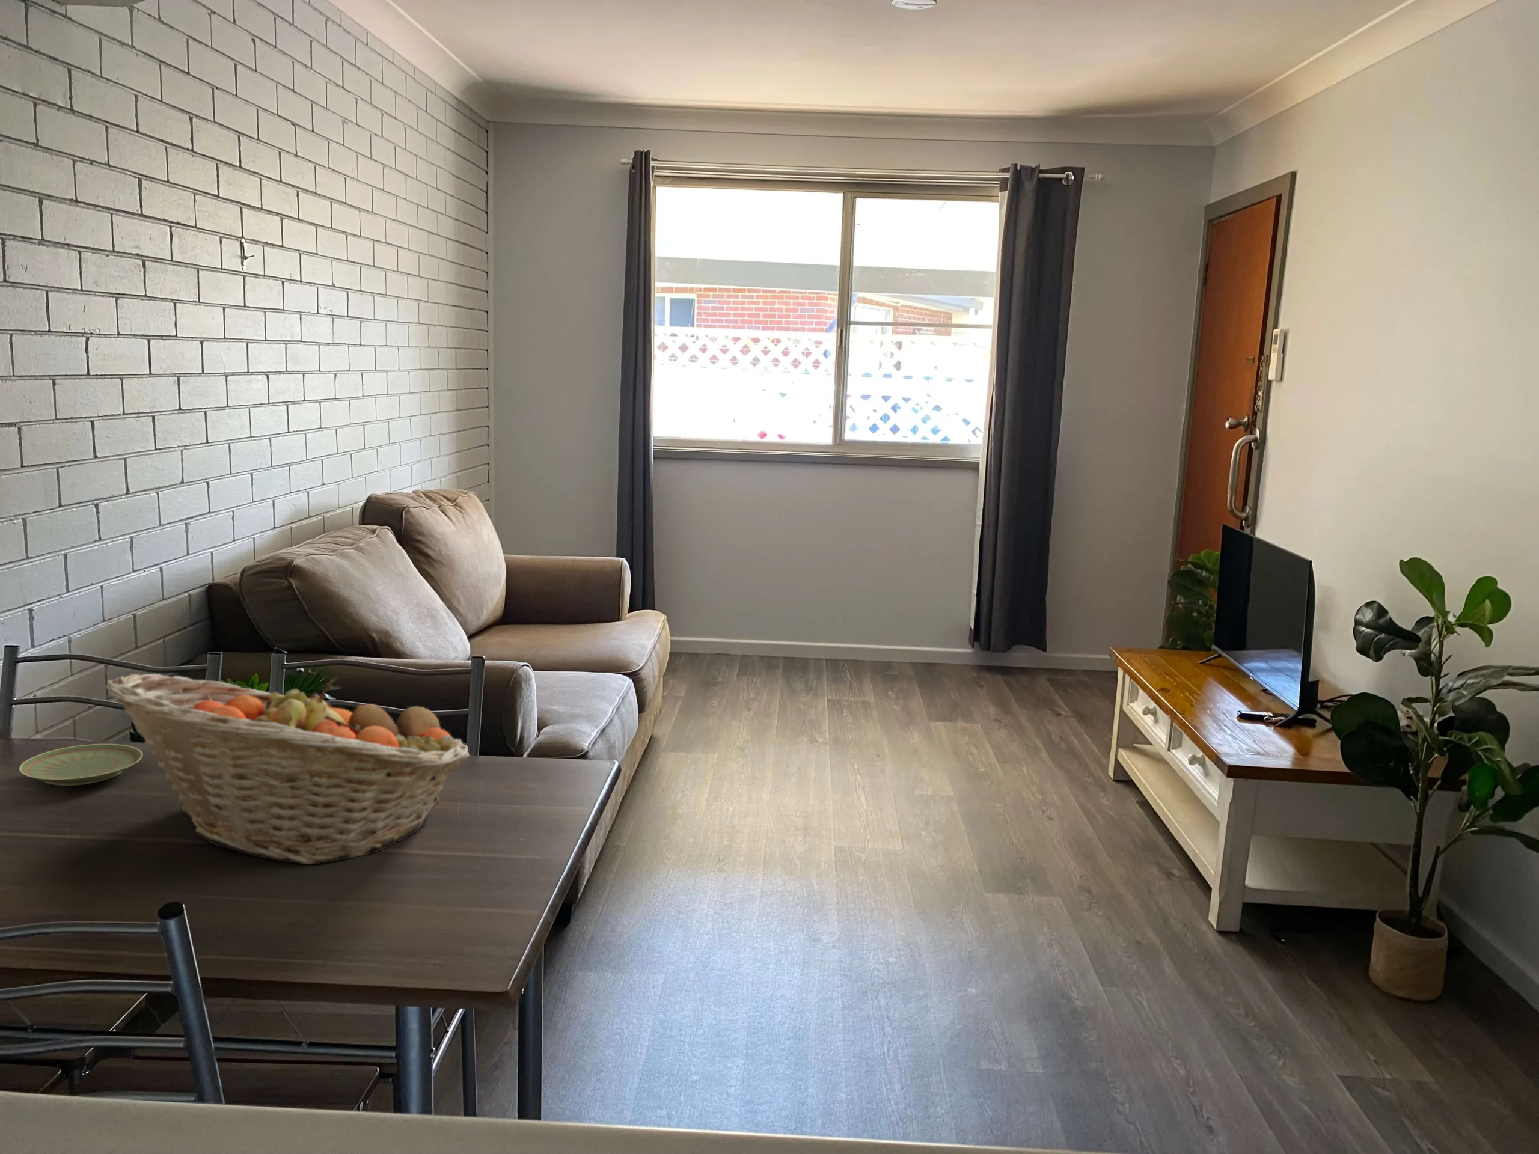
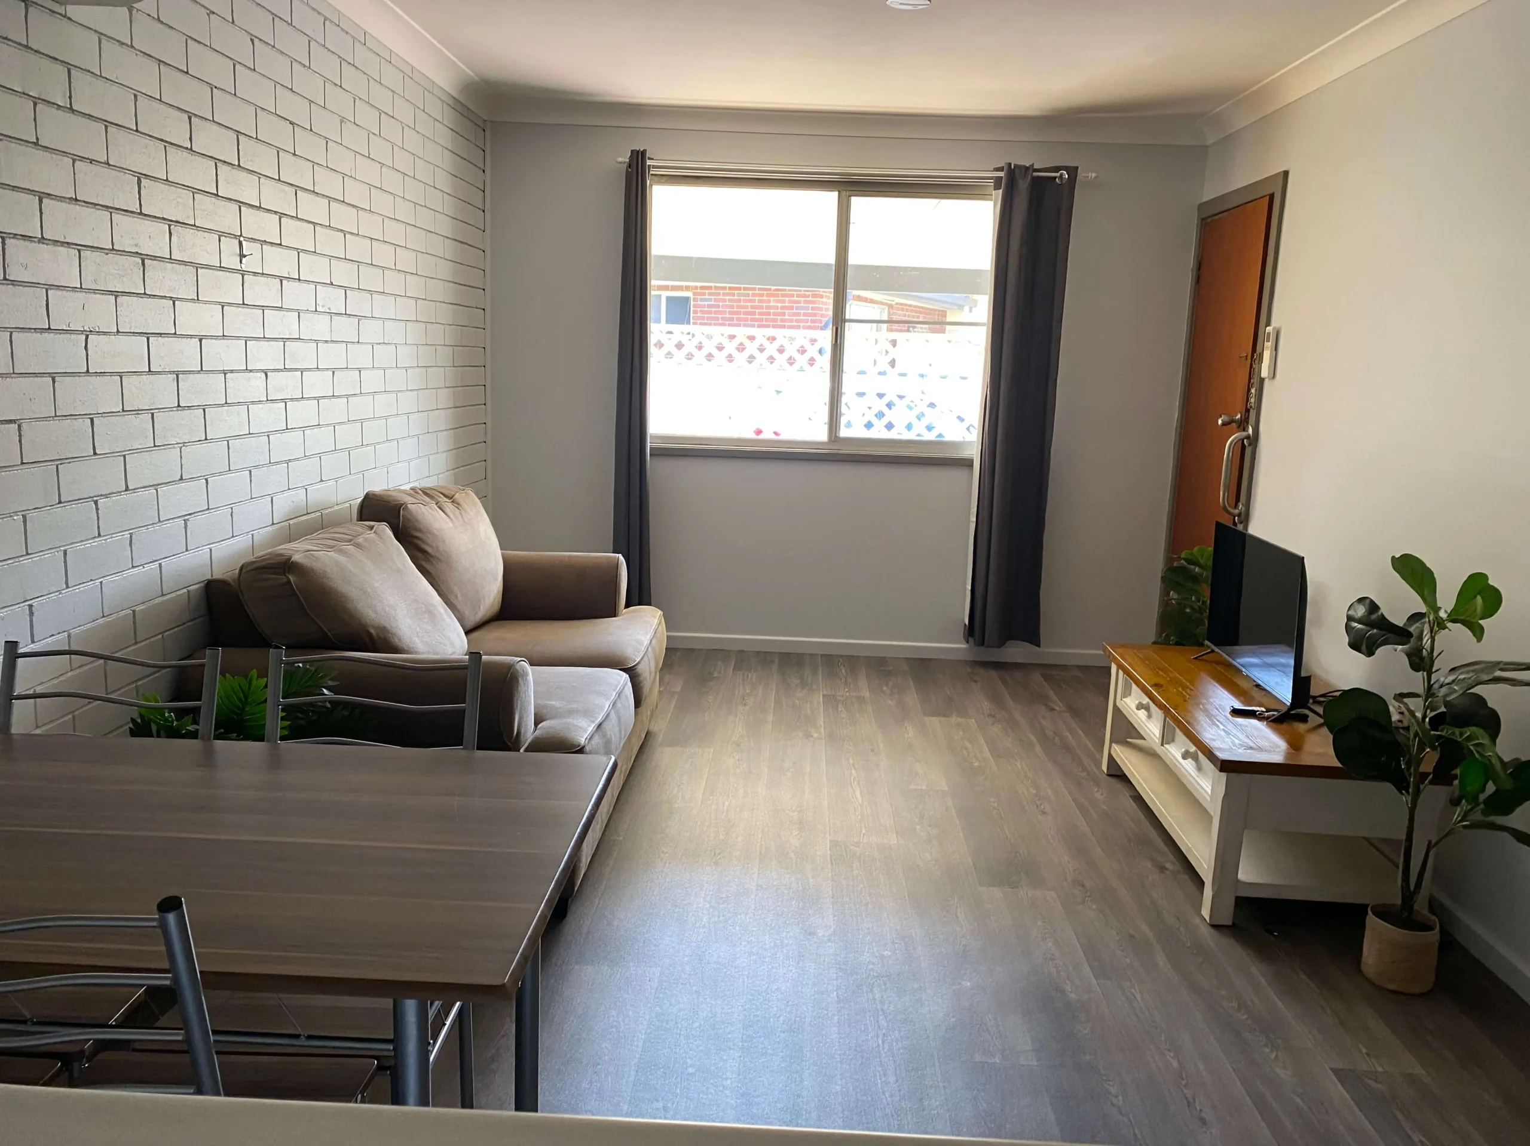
- fruit basket [105,673,471,865]
- plate [18,743,144,787]
